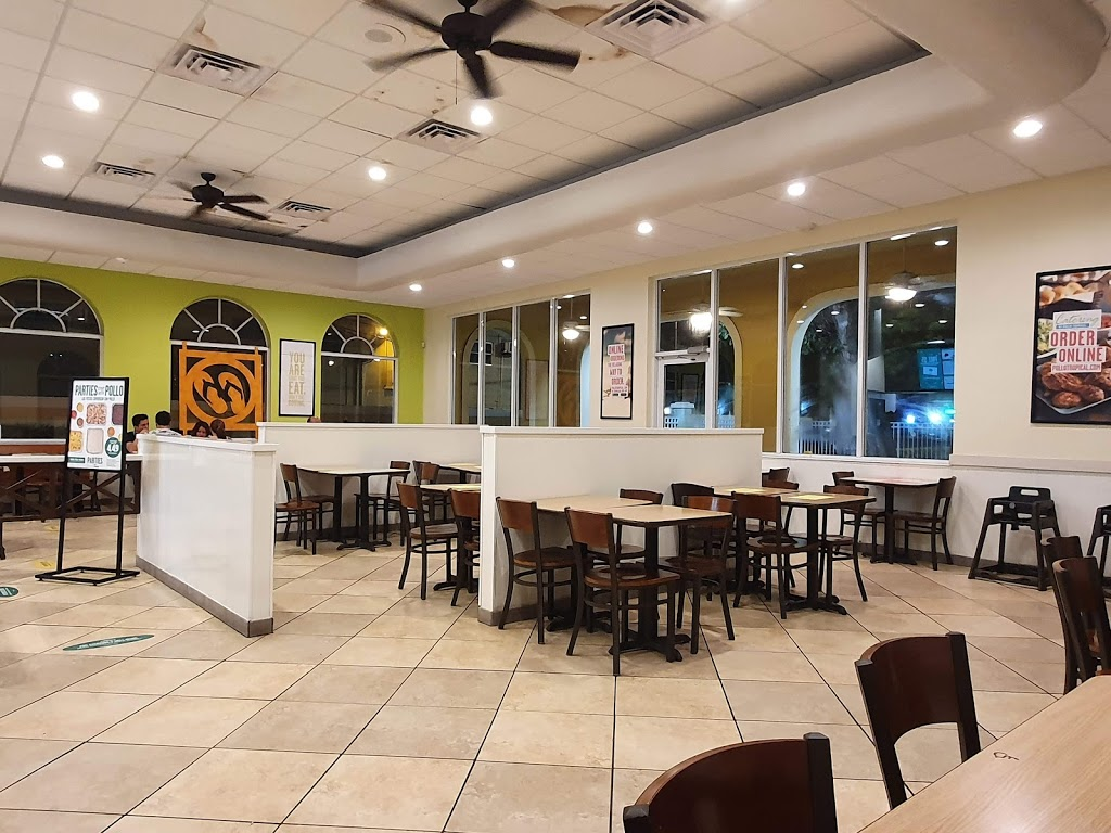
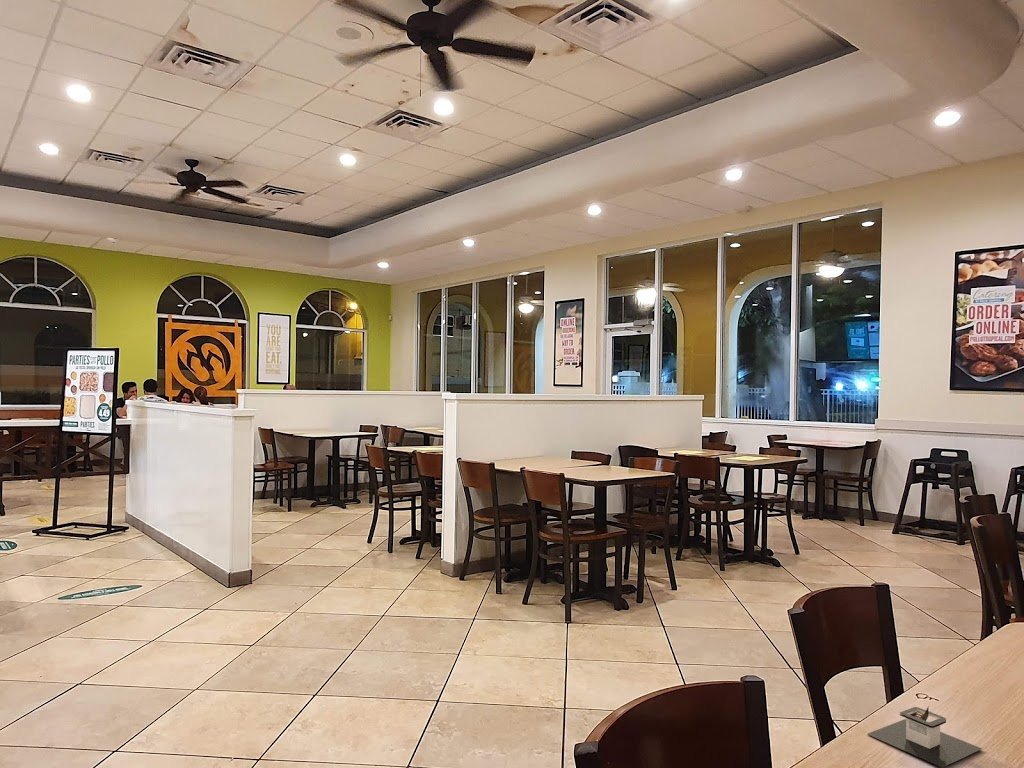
+ architectural model [867,705,983,768]
